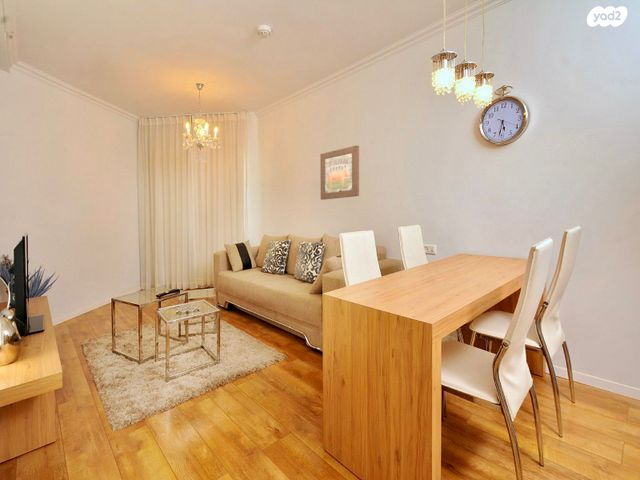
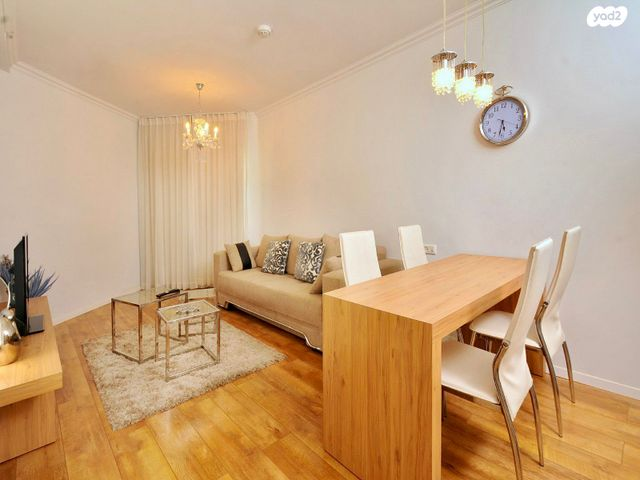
- wall art [319,145,360,201]
